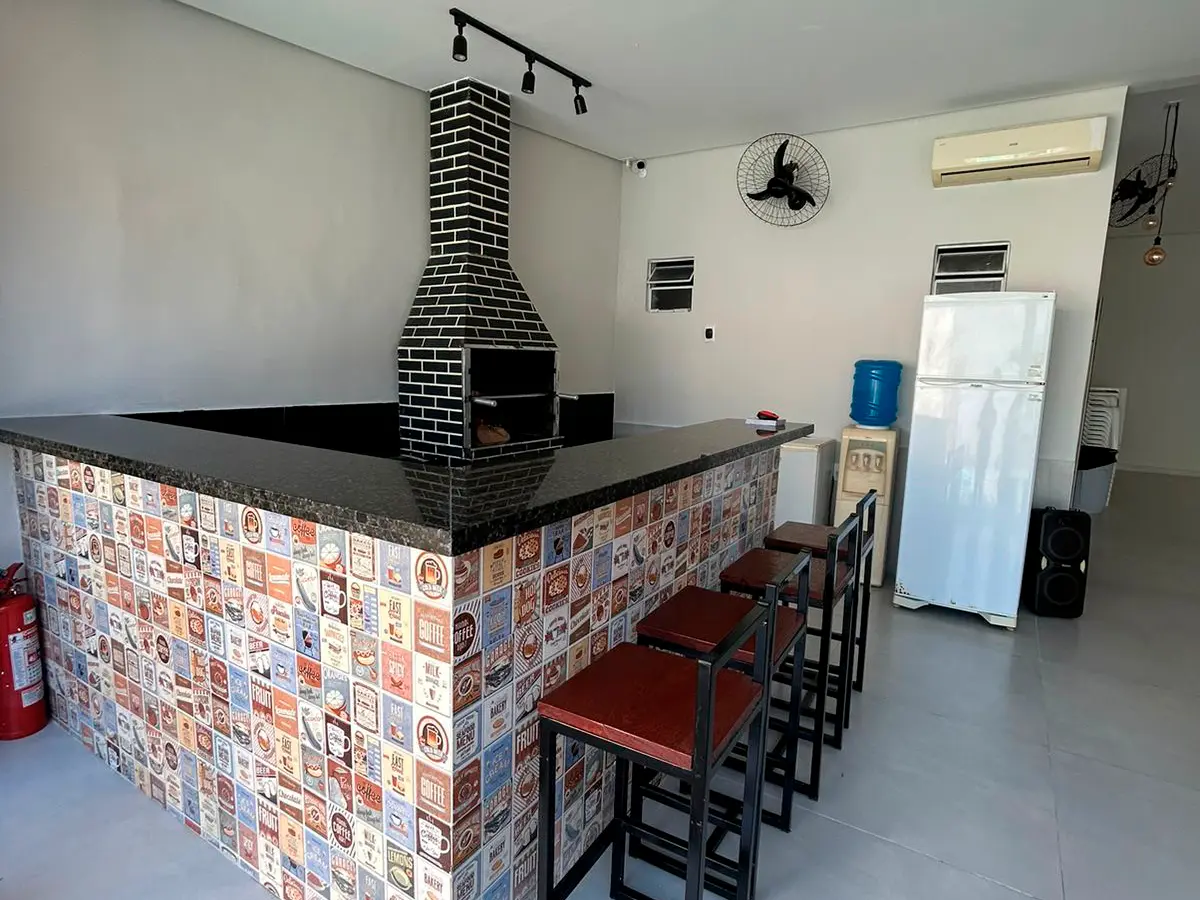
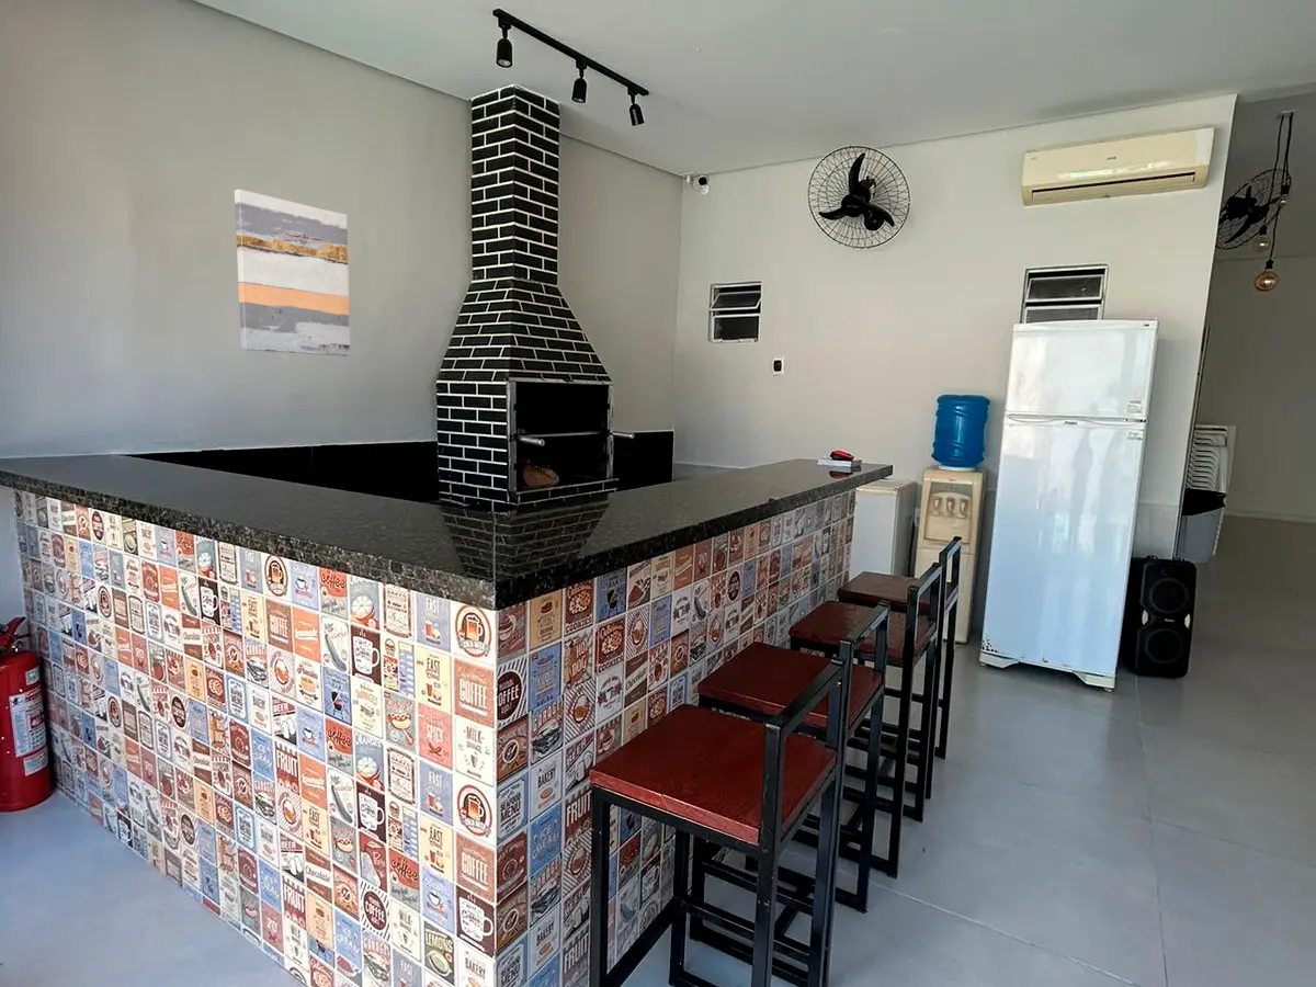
+ wall art [234,188,352,358]
